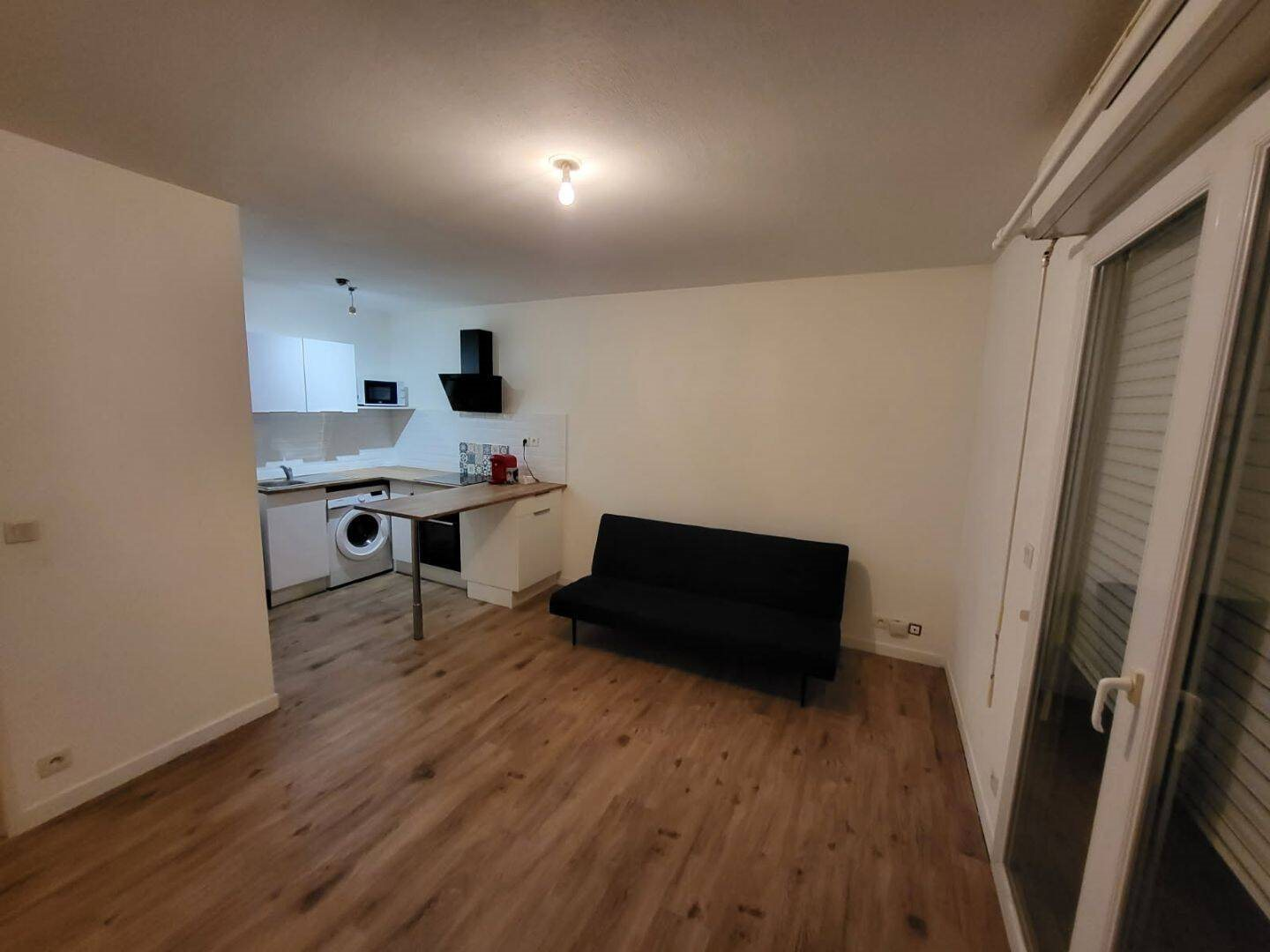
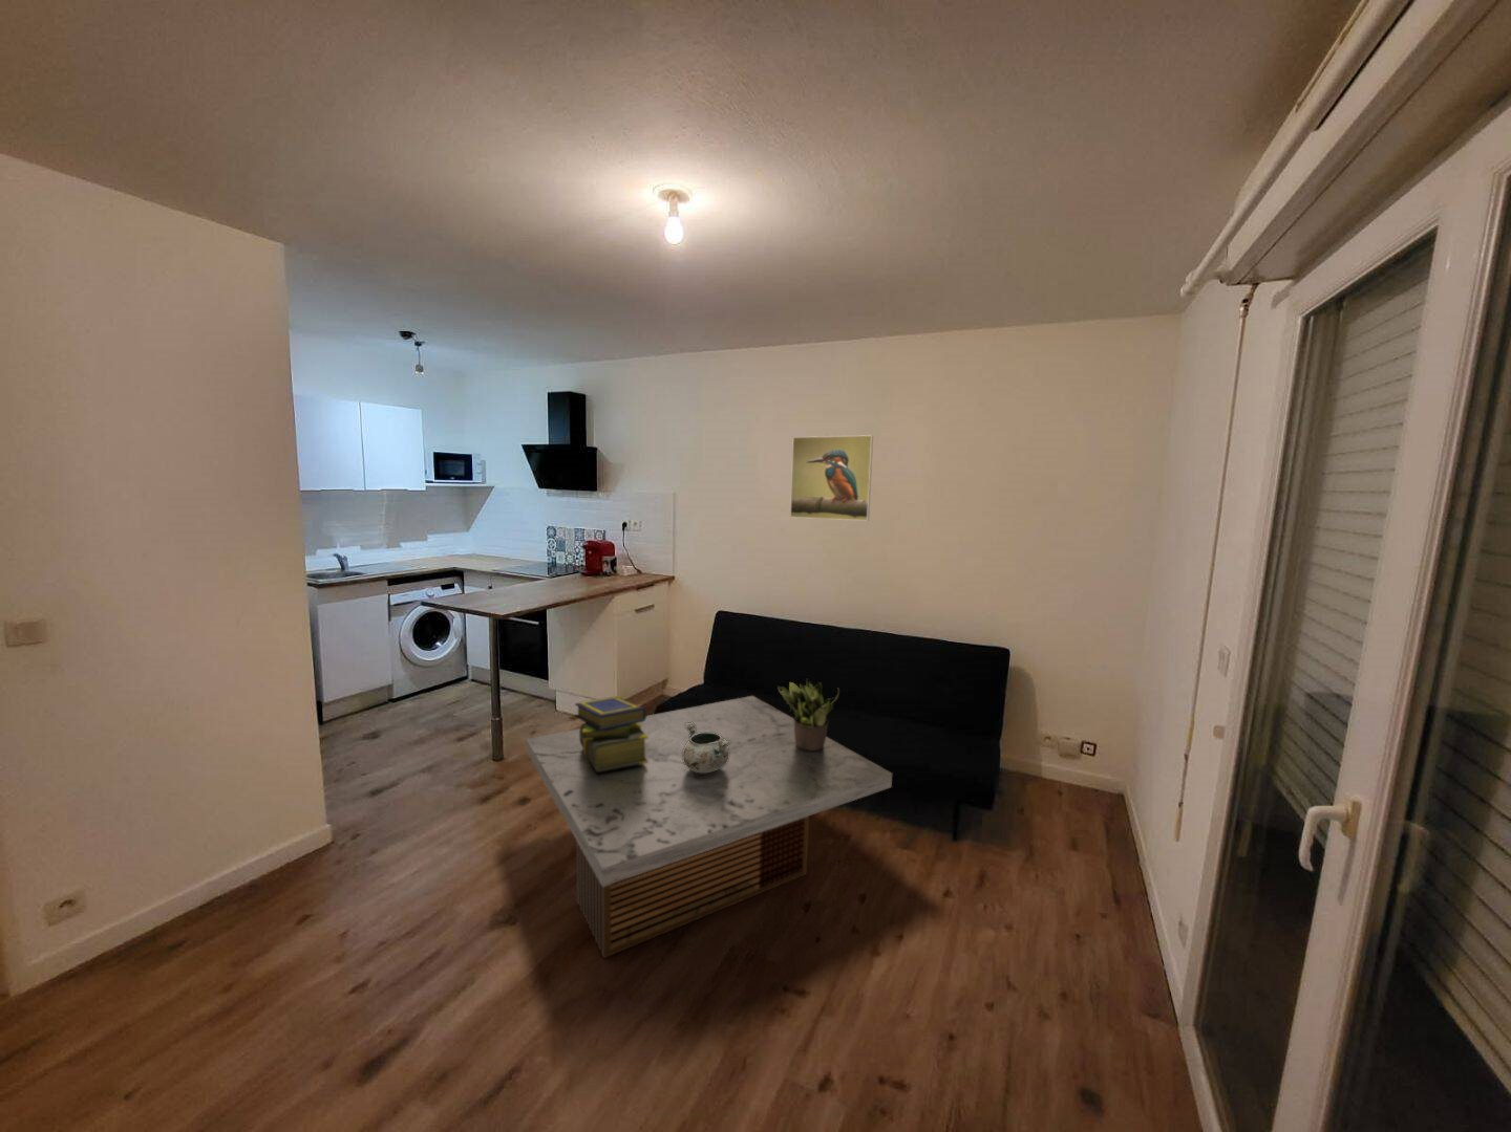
+ decorative bowl [683,722,731,774]
+ stack of books [573,694,648,772]
+ potted plant [777,679,840,750]
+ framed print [789,434,874,522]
+ coffee table [525,694,894,960]
